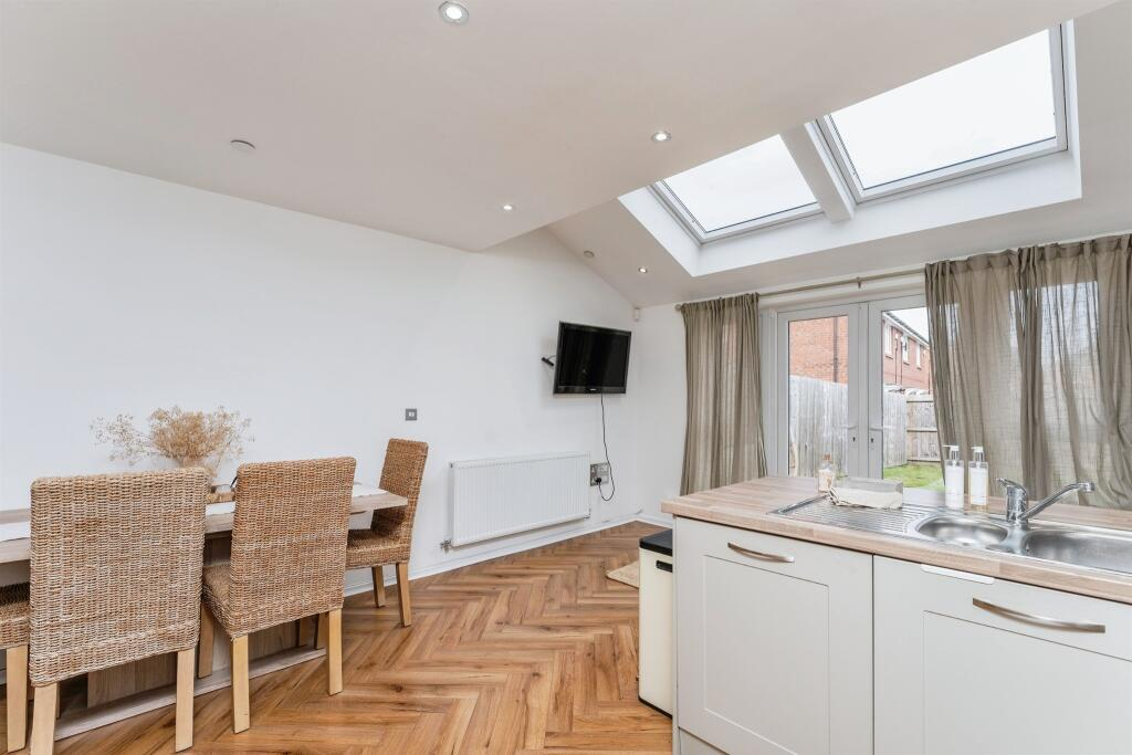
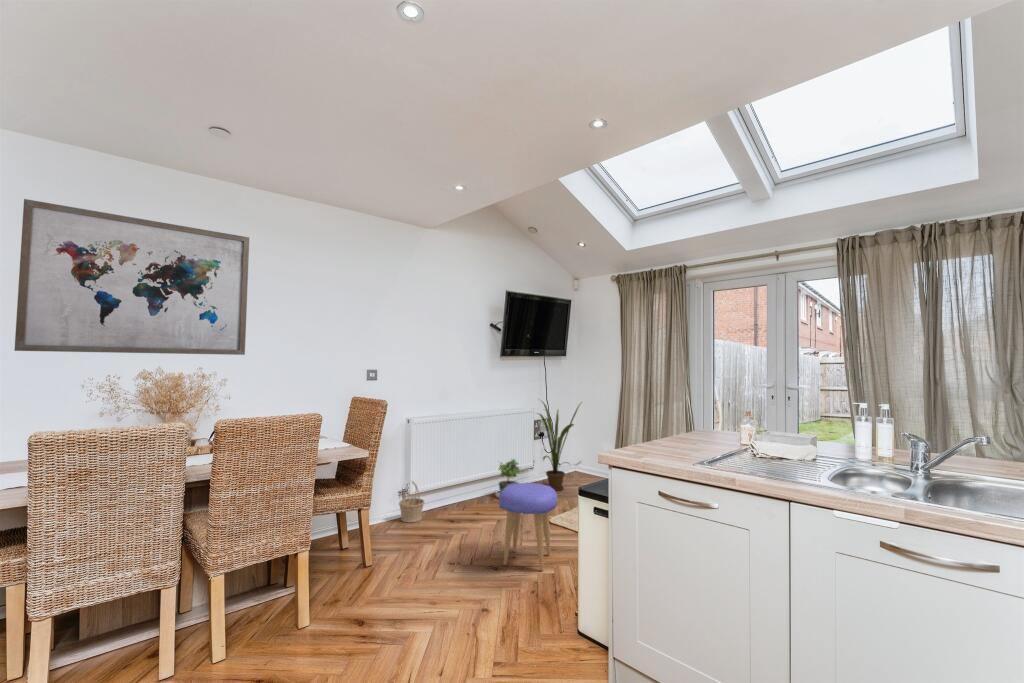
+ basket [398,480,426,523]
+ wall art [13,198,250,356]
+ house plant [535,398,583,492]
+ stool [498,482,558,572]
+ potted plant [494,457,521,499]
